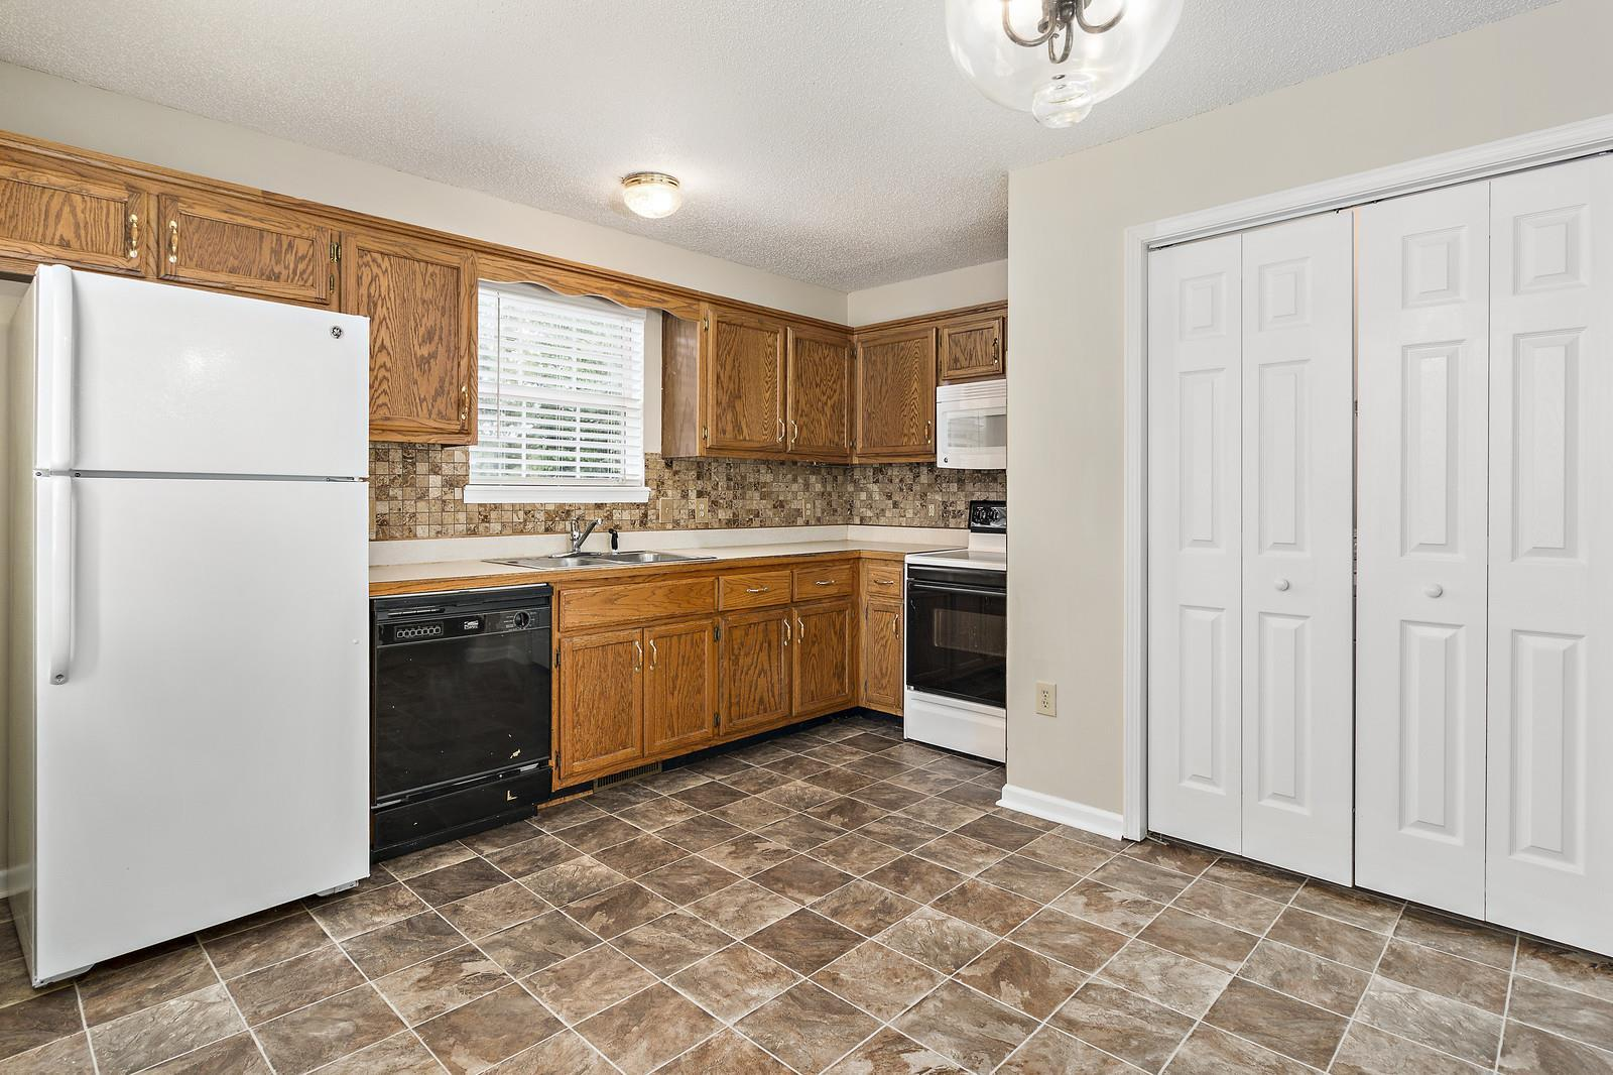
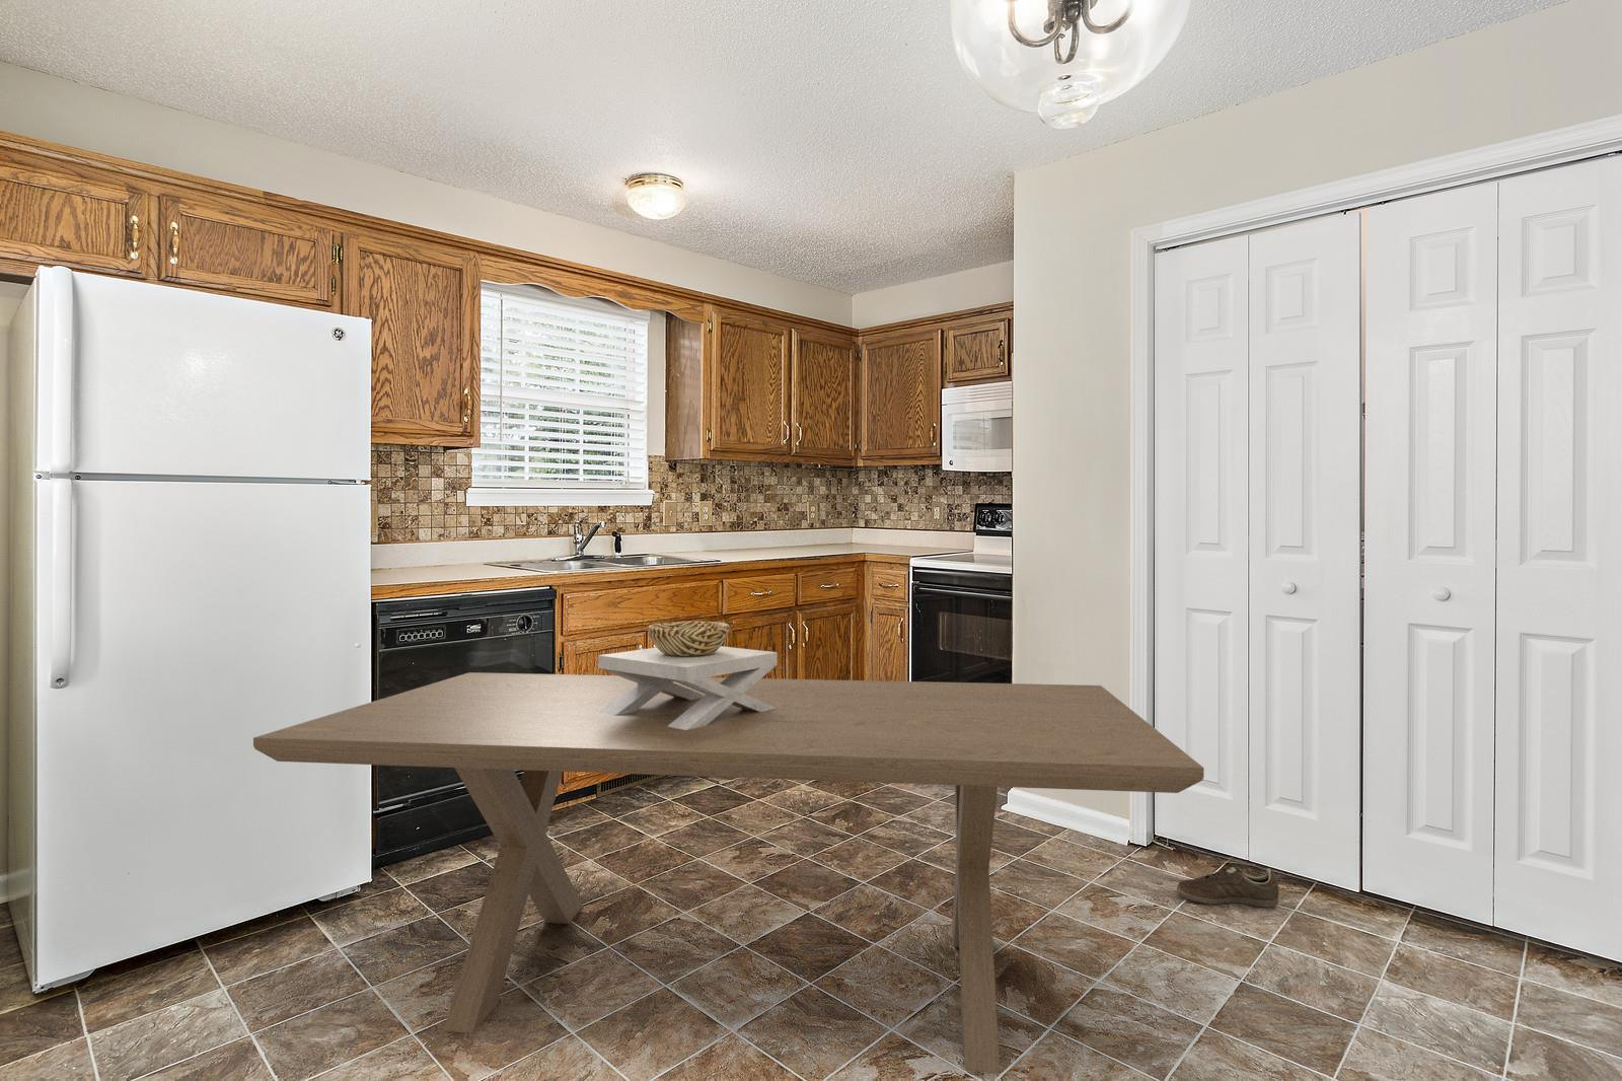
+ dining table [252,671,1206,1074]
+ decorative bowl [597,620,779,730]
+ sneaker [1176,865,1280,908]
